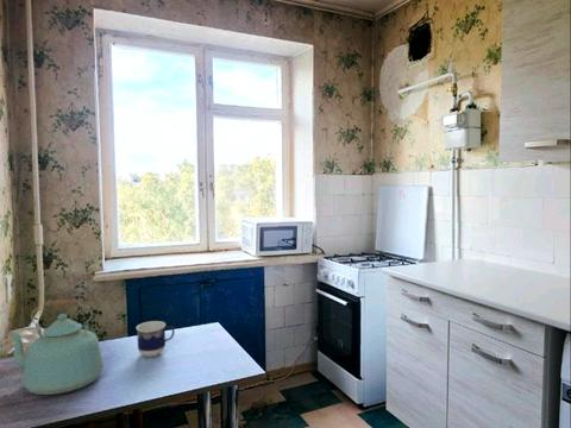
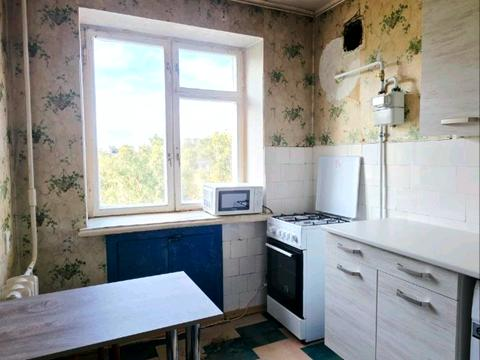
- kettle [7,297,105,396]
- cup [136,320,176,358]
